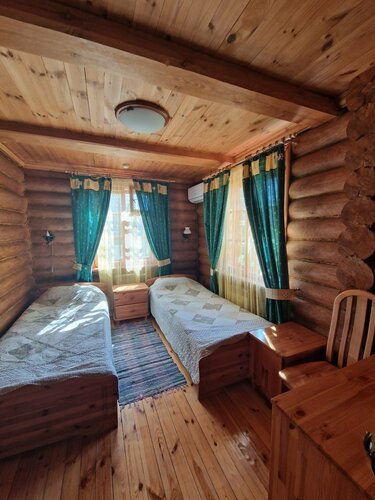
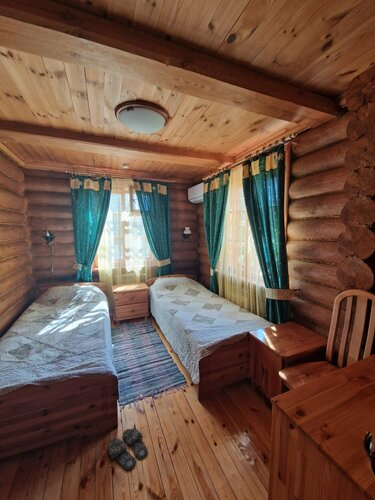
+ slippers [107,427,149,472]
